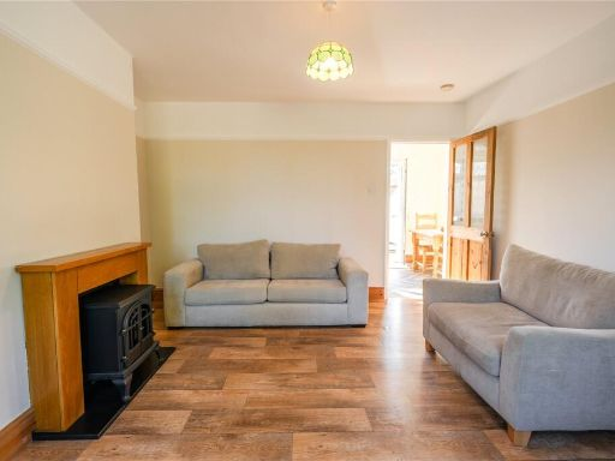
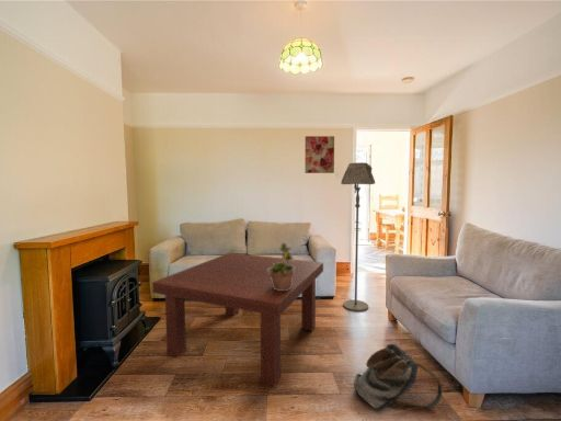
+ potted plant [267,239,296,291]
+ floor lamp [340,161,376,312]
+ wall art [304,135,335,174]
+ coffee table [151,252,324,387]
+ backpack [353,343,443,412]
